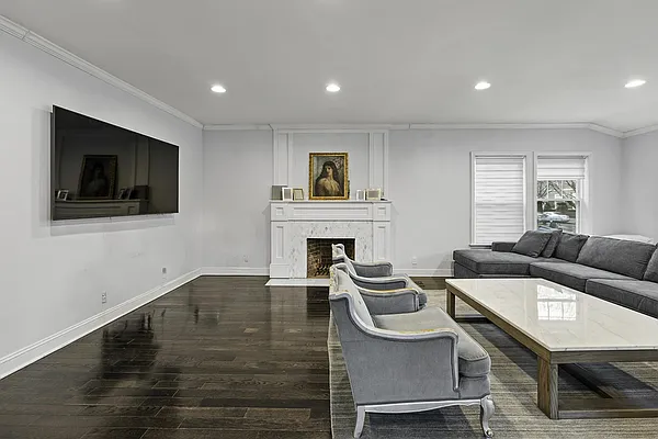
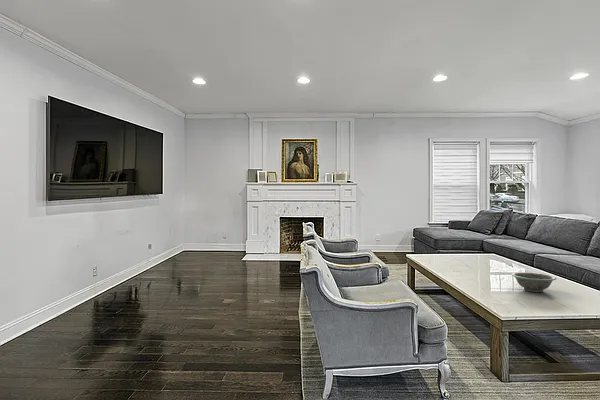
+ decorative bowl [511,271,557,293]
